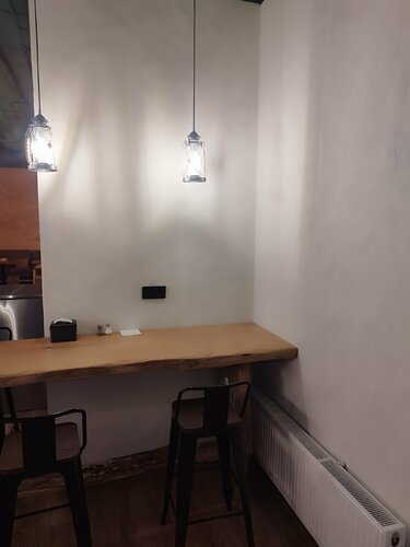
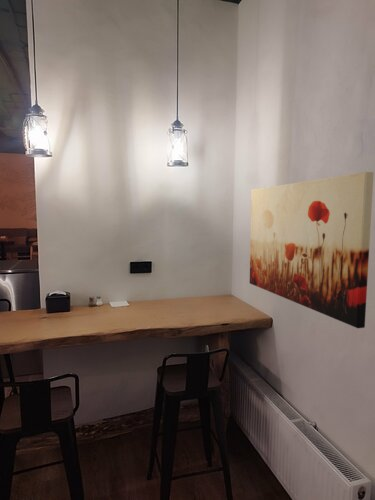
+ wall art [249,171,375,329]
